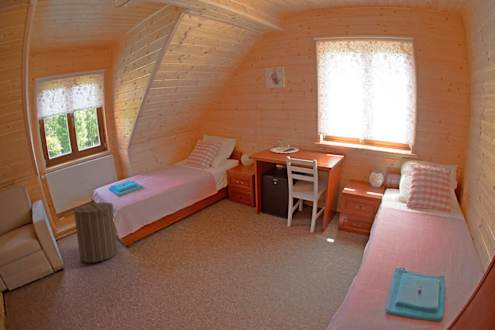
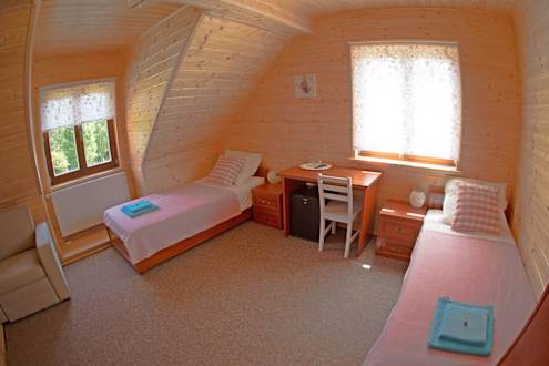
- laundry hamper [73,198,118,264]
